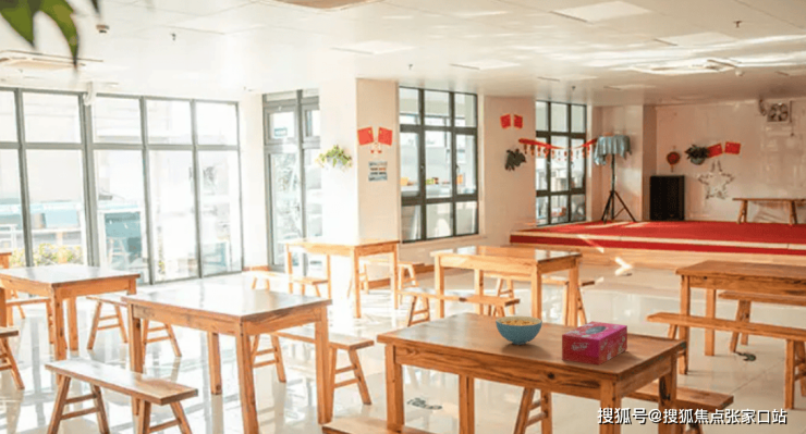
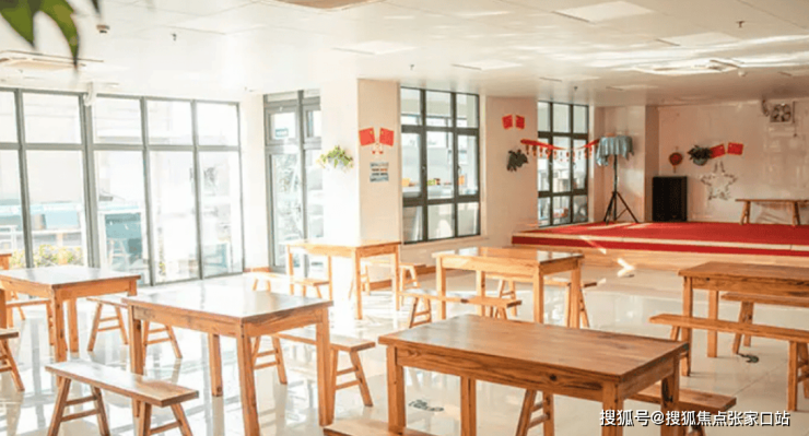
- cereal bowl [494,314,544,346]
- tissue box [561,320,628,367]
